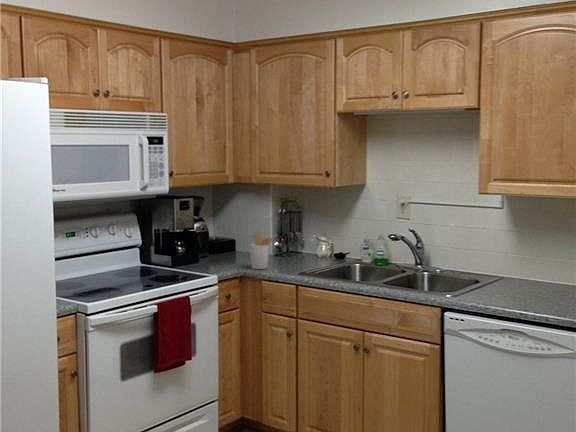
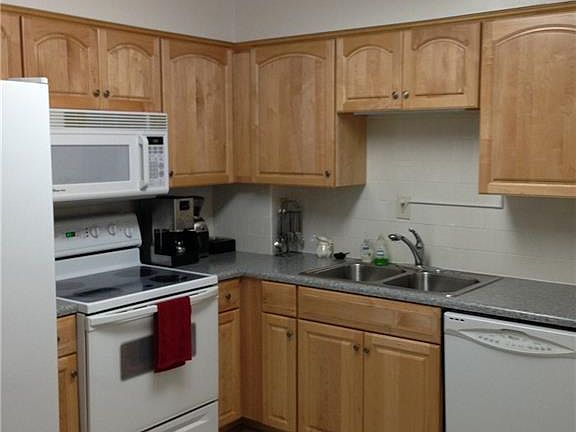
- utensil holder [249,231,278,270]
